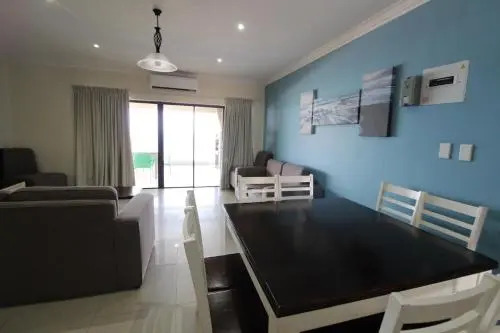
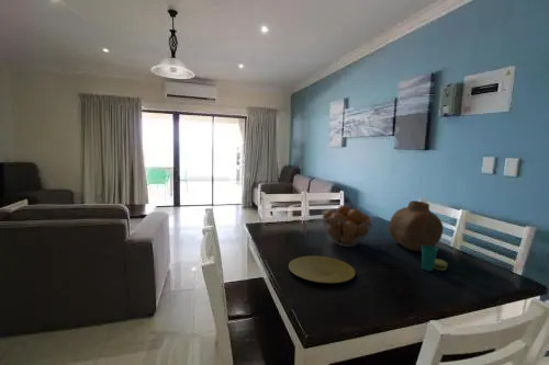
+ fruit basket [321,204,376,248]
+ cup [421,246,449,272]
+ plate [288,255,357,284]
+ vase [389,199,445,252]
